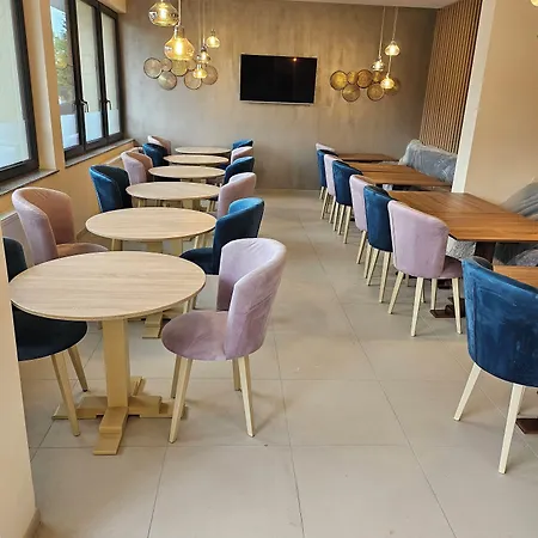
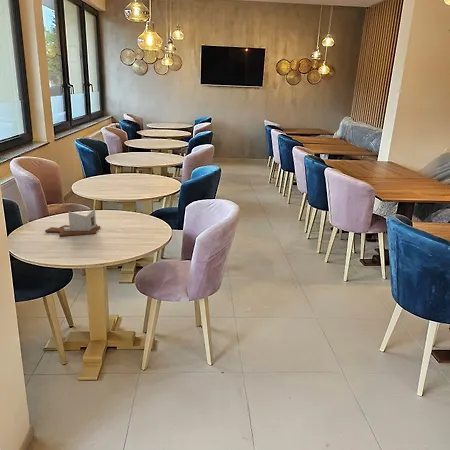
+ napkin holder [44,208,101,237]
